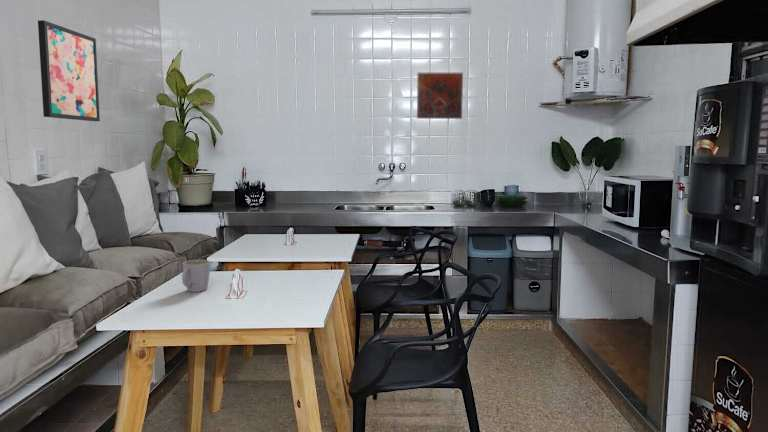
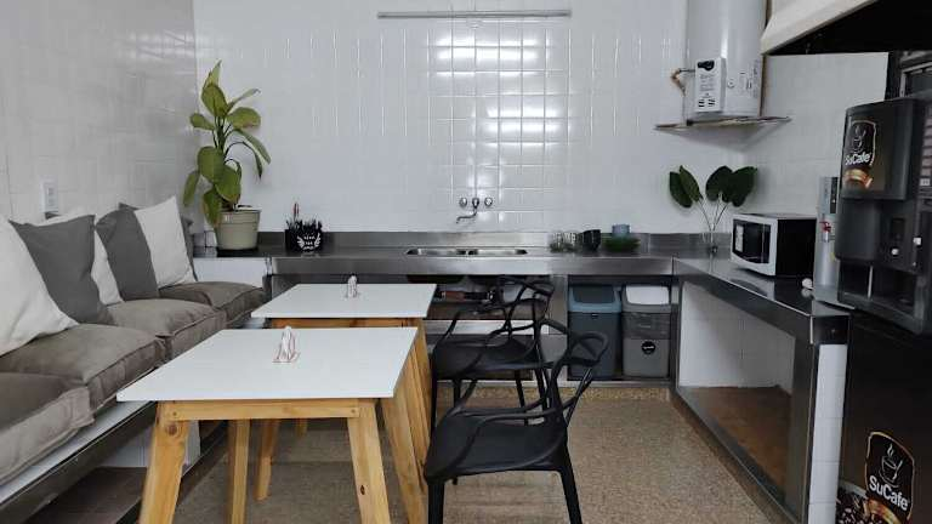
- mug [181,259,211,293]
- wall art [37,19,101,122]
- decorative tile [416,72,464,120]
